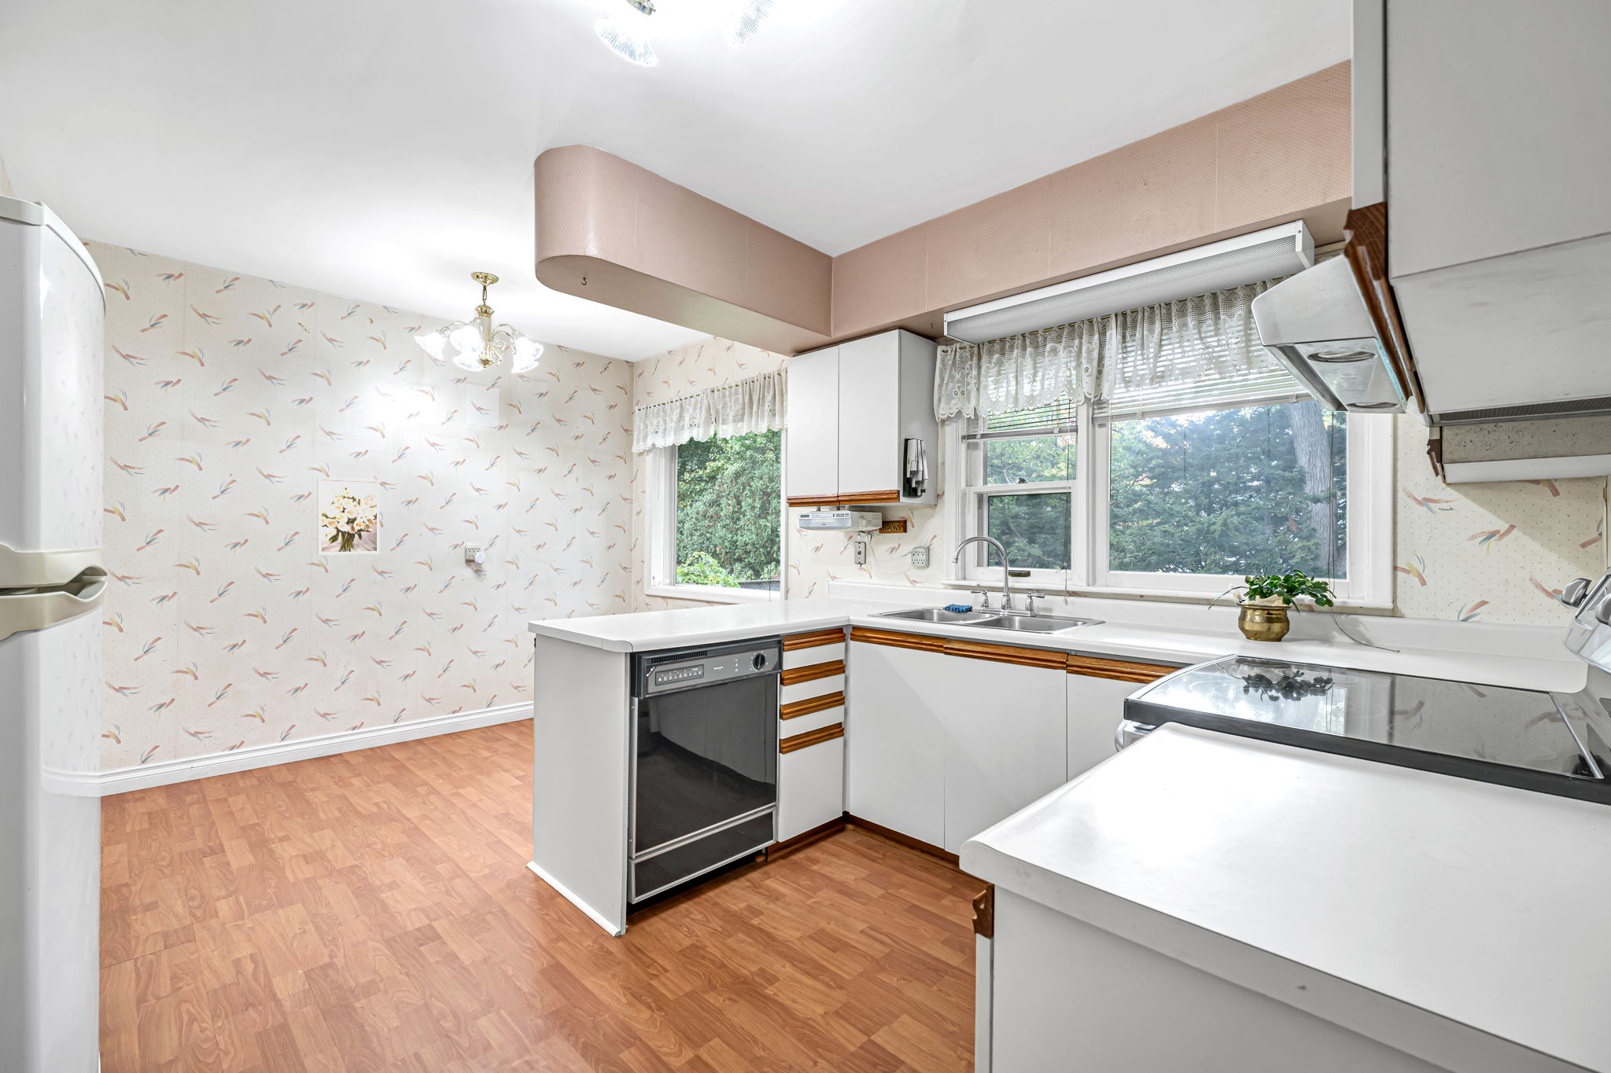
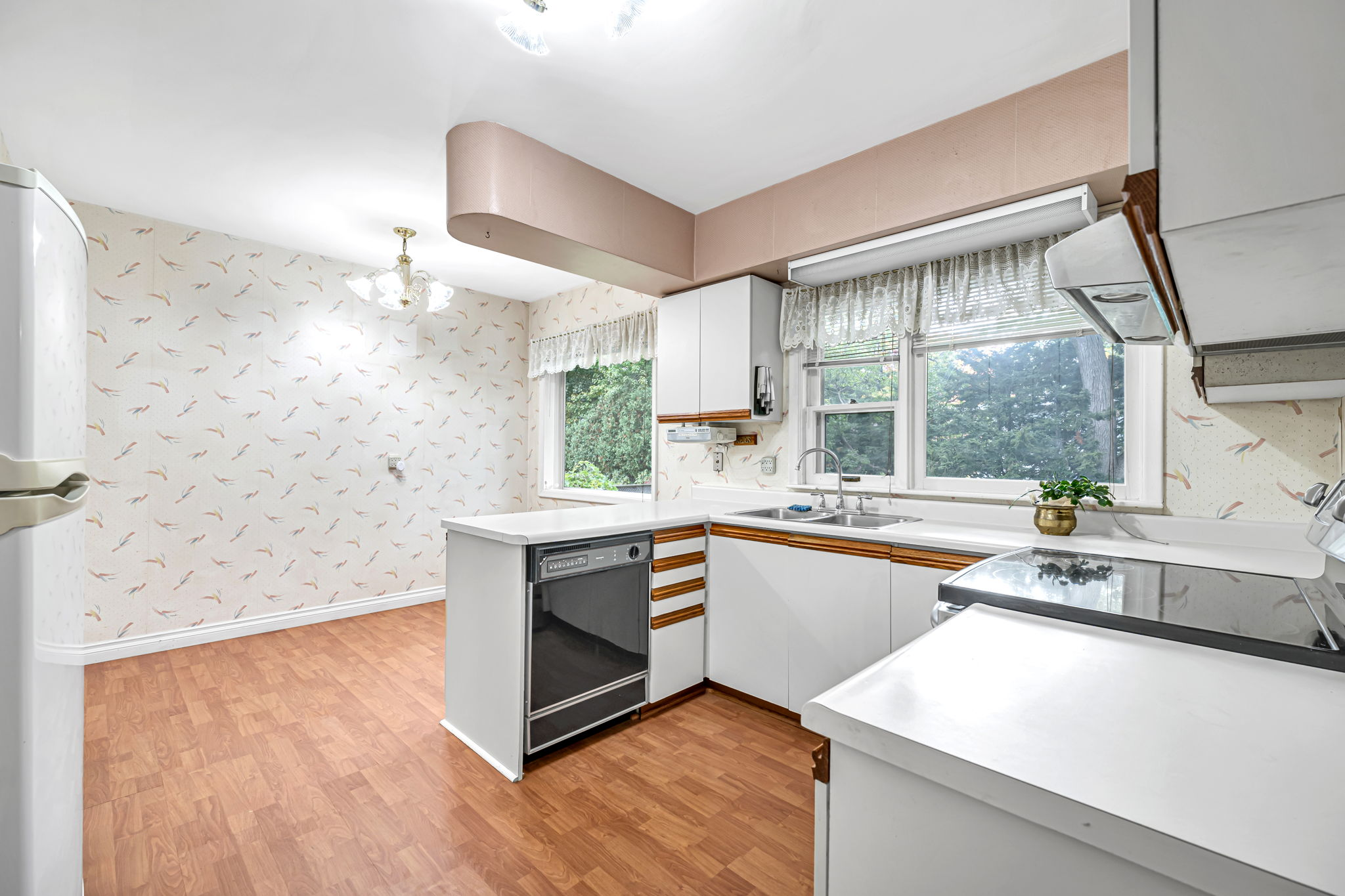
- wall art [316,477,381,556]
